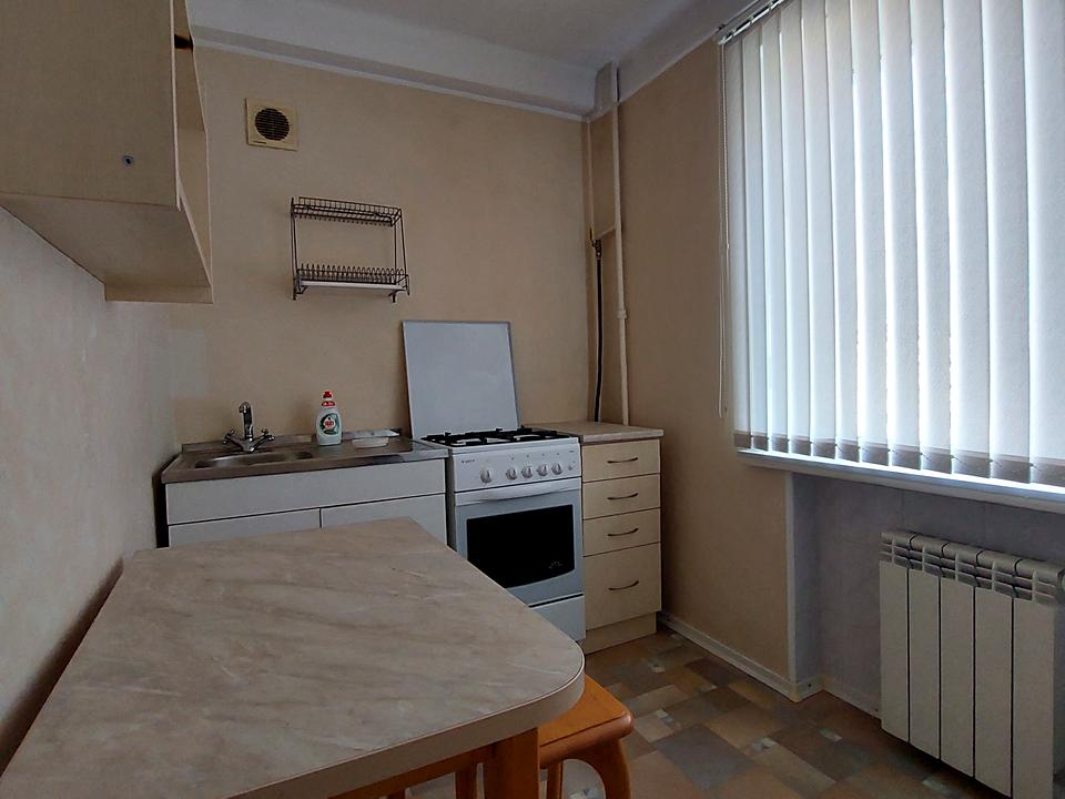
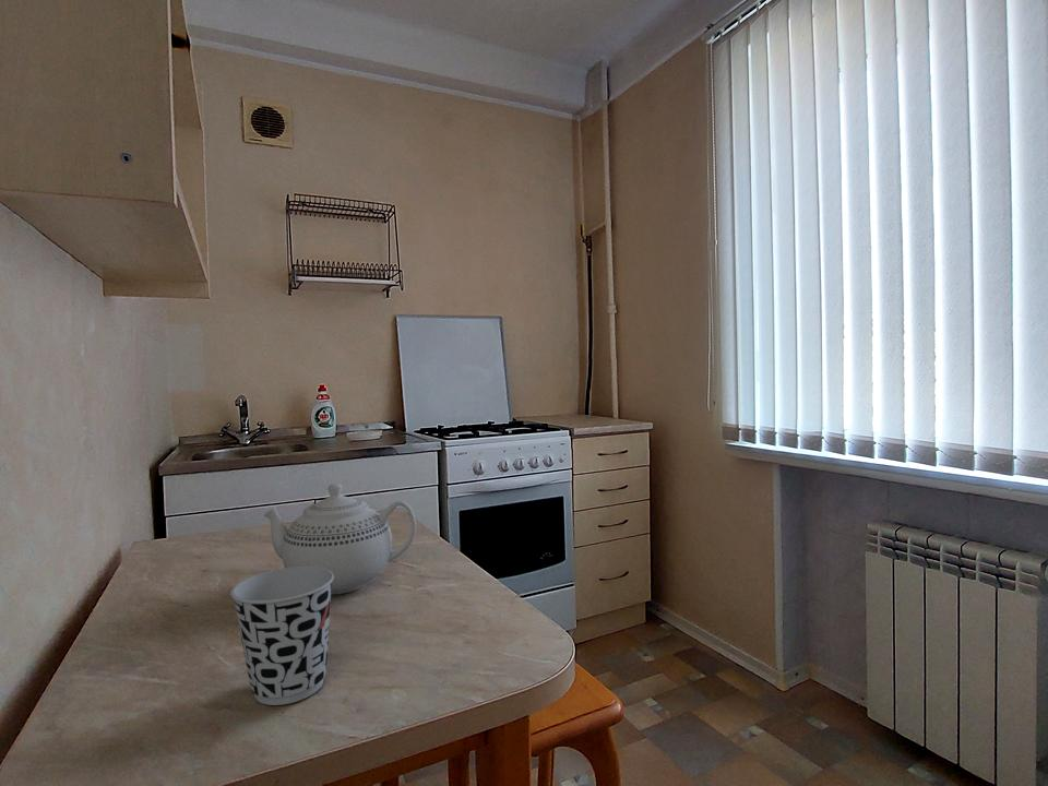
+ teapot [263,483,417,595]
+ cup [229,567,334,706]
